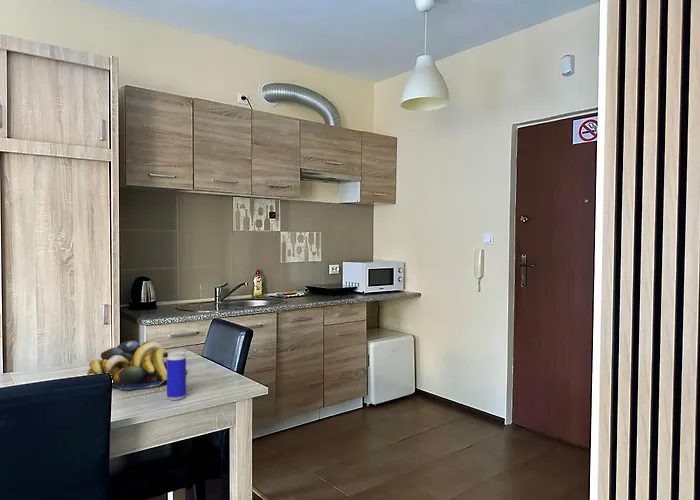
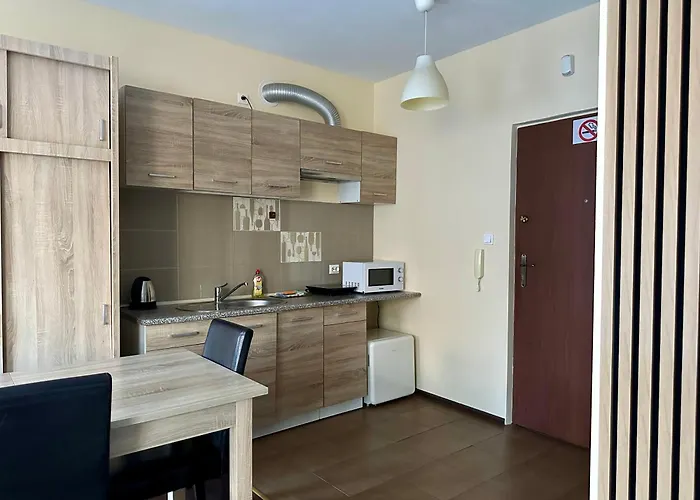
- beverage can [166,351,187,401]
- fruit bowl [86,340,188,391]
